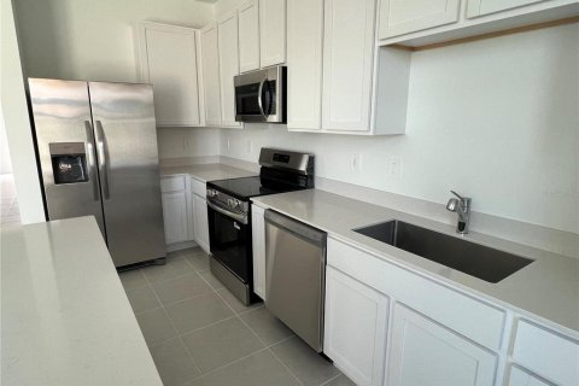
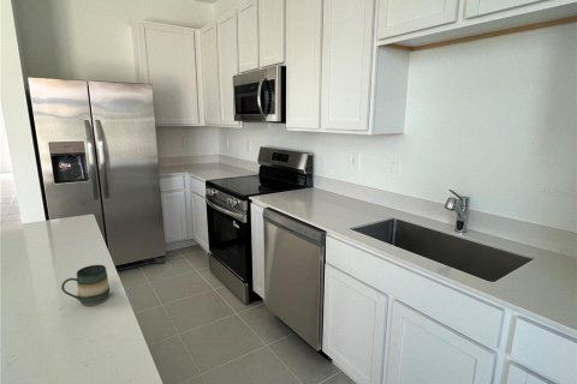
+ mug [60,264,111,307]
